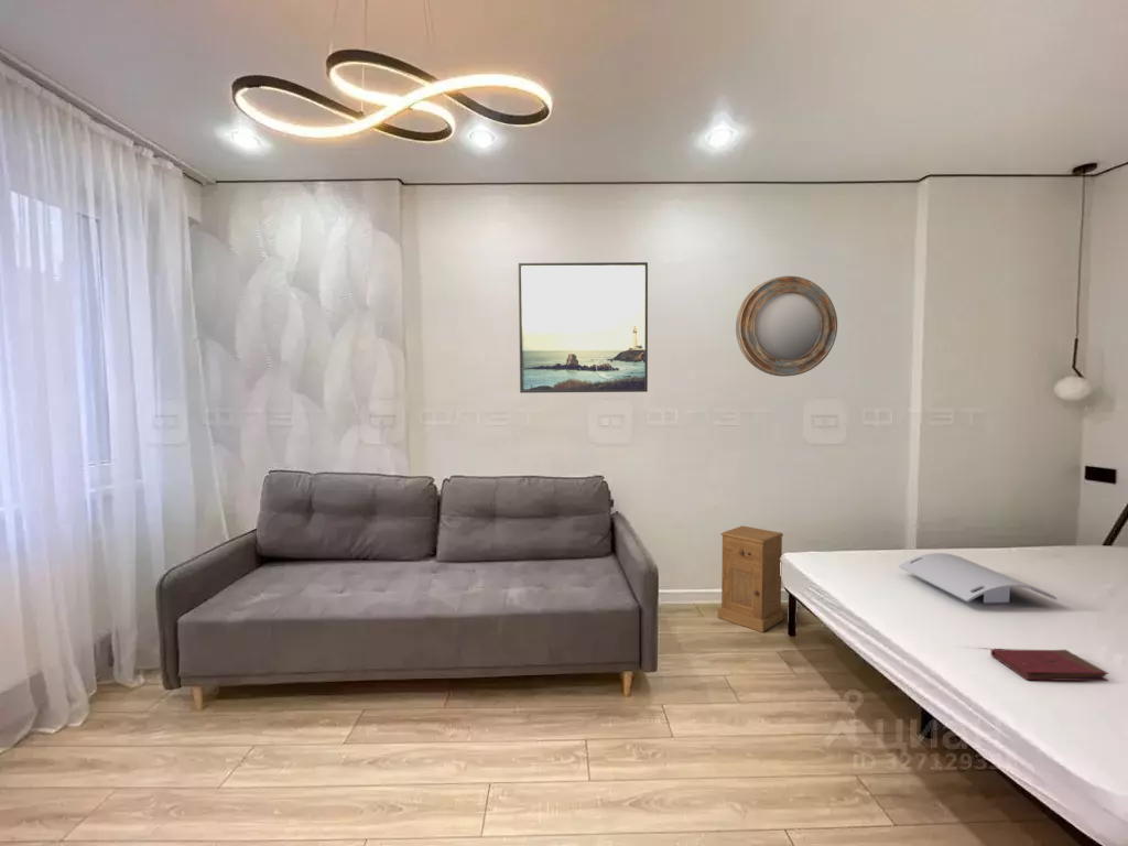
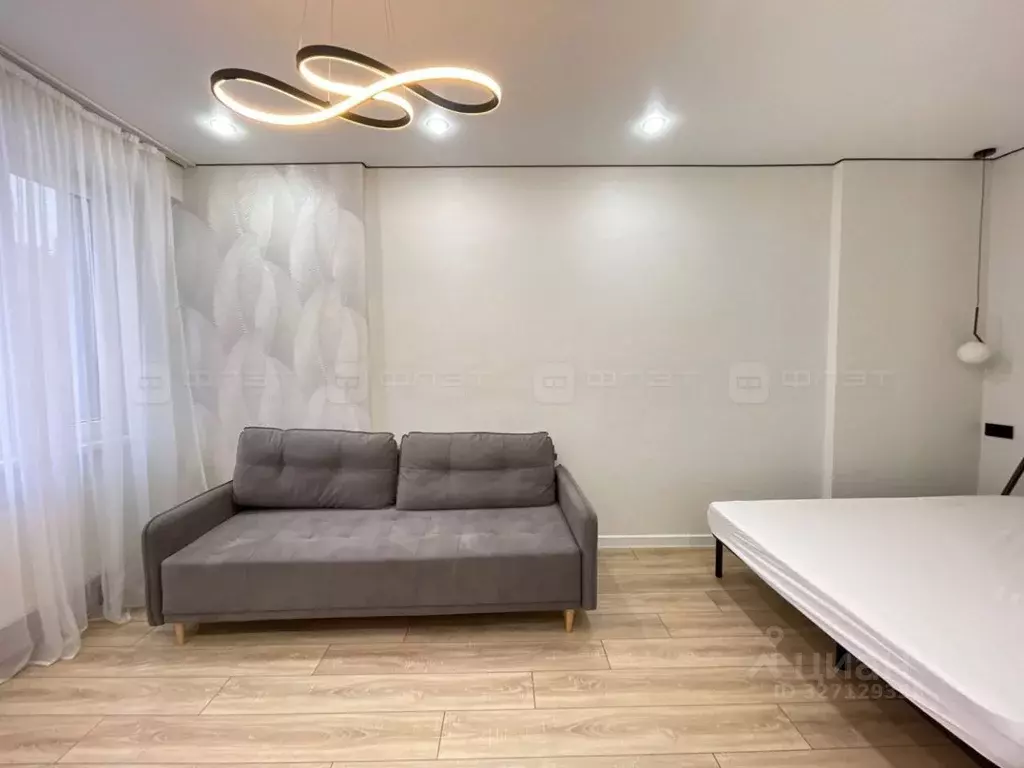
- serving tray [898,552,1058,604]
- nightstand [717,524,784,633]
- book [989,648,1110,682]
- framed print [518,261,649,394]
- home mirror [735,275,838,378]
